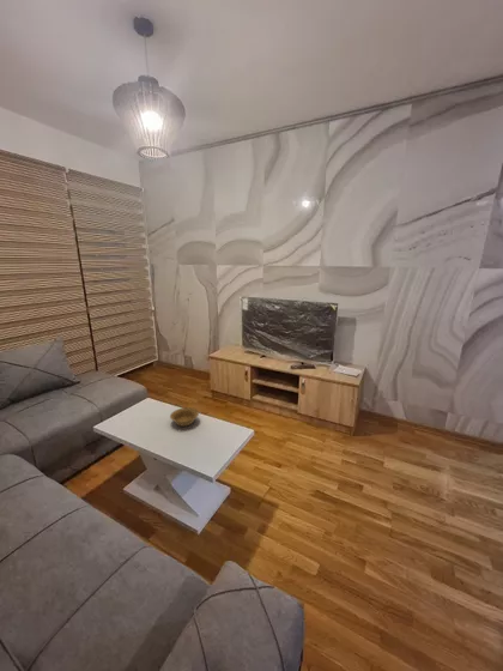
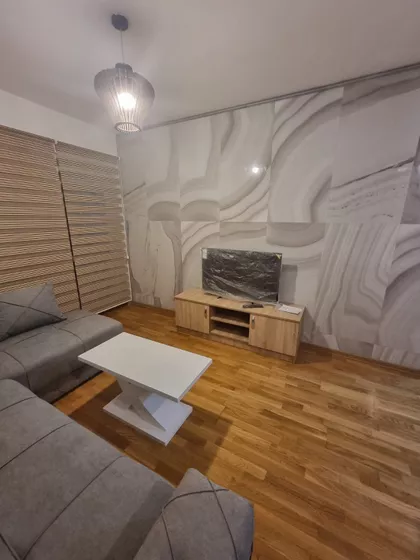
- bowl [169,406,200,428]
